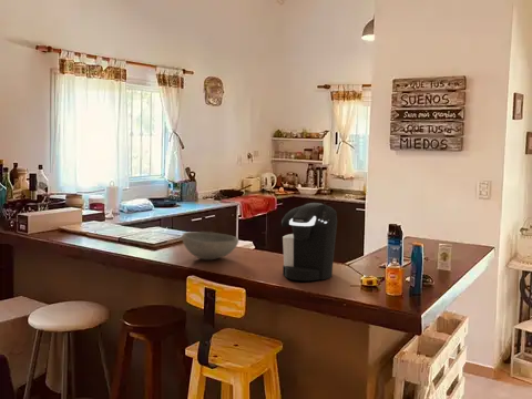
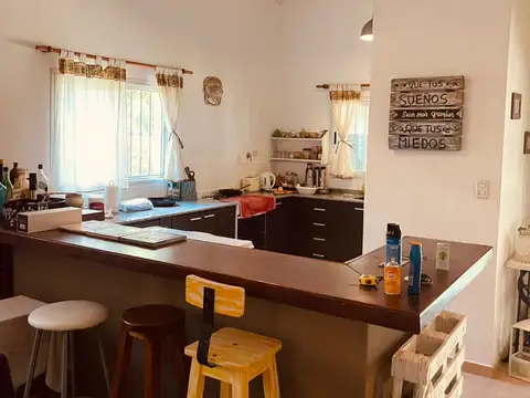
- bowl [181,231,239,262]
- coffee maker [280,202,338,282]
